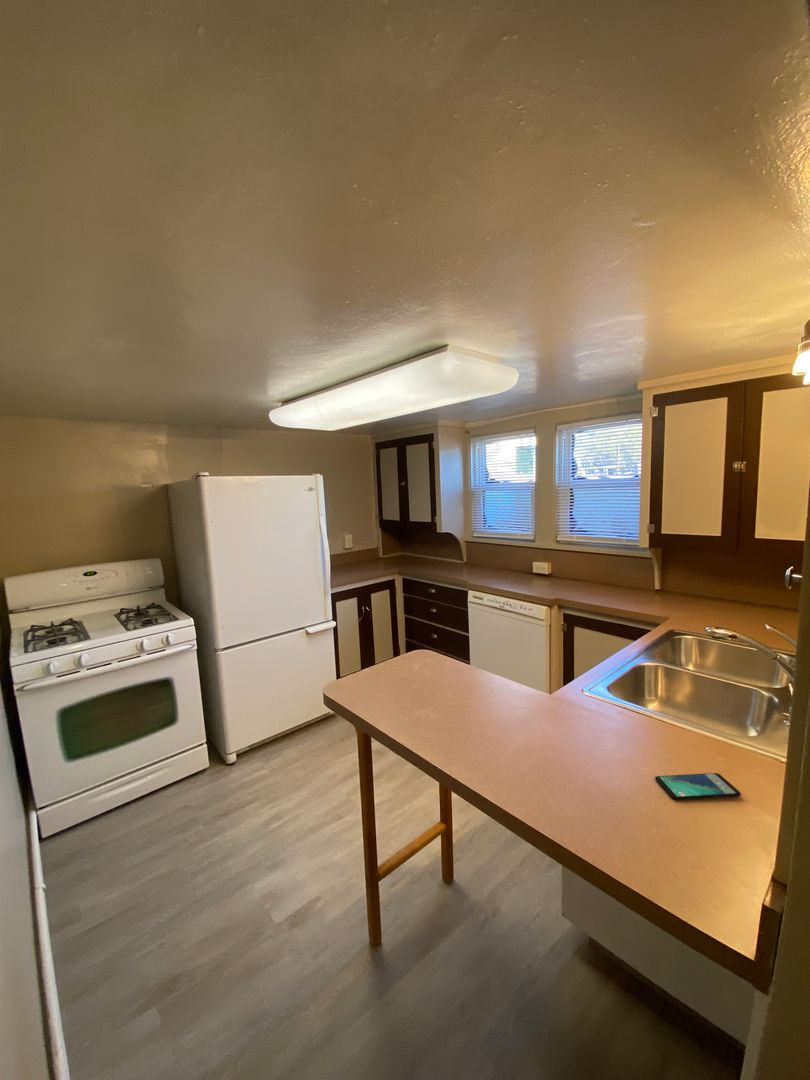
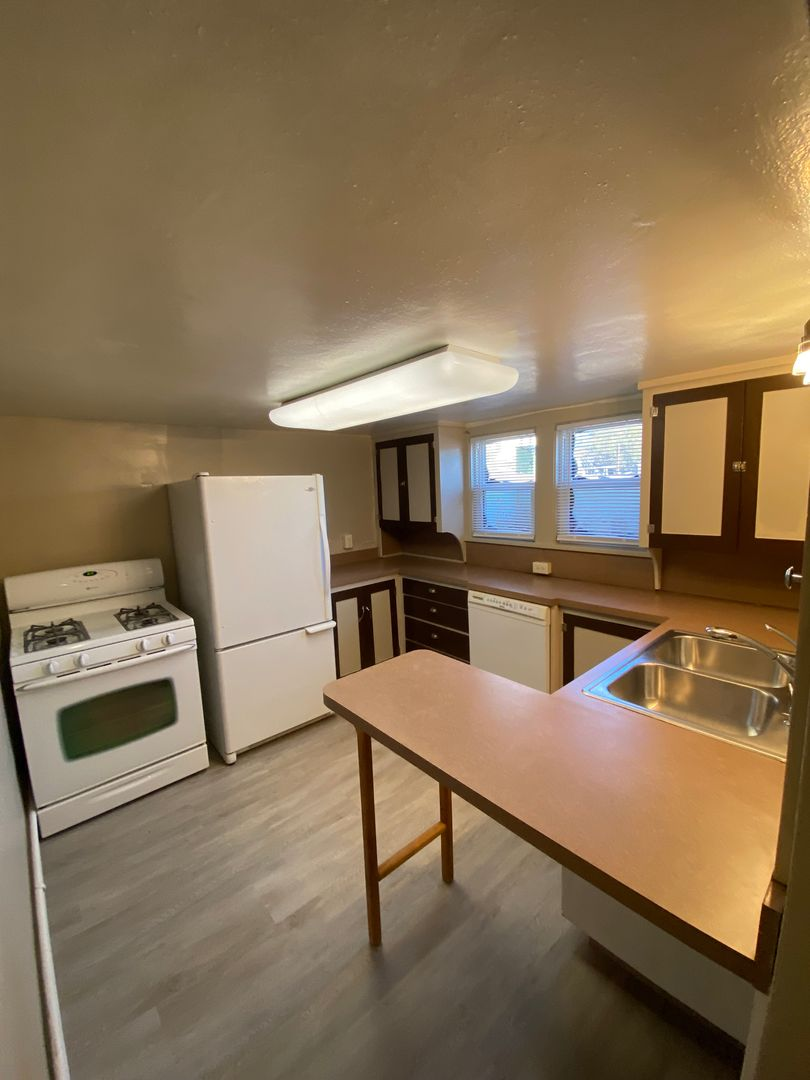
- smartphone [654,772,742,801]
